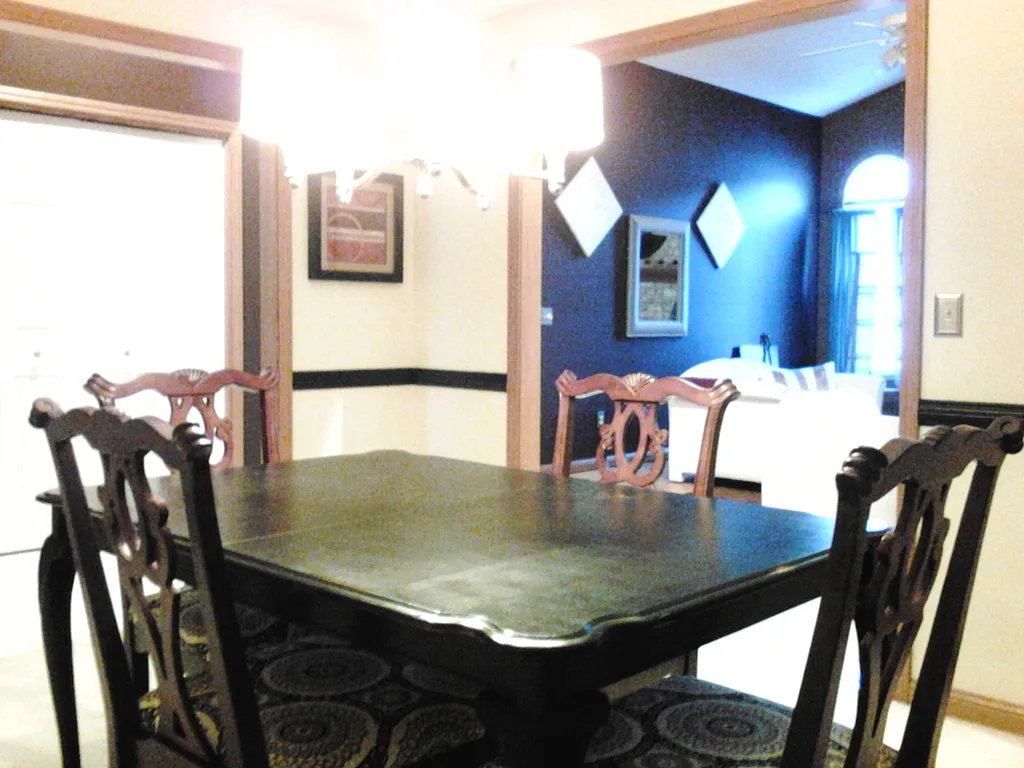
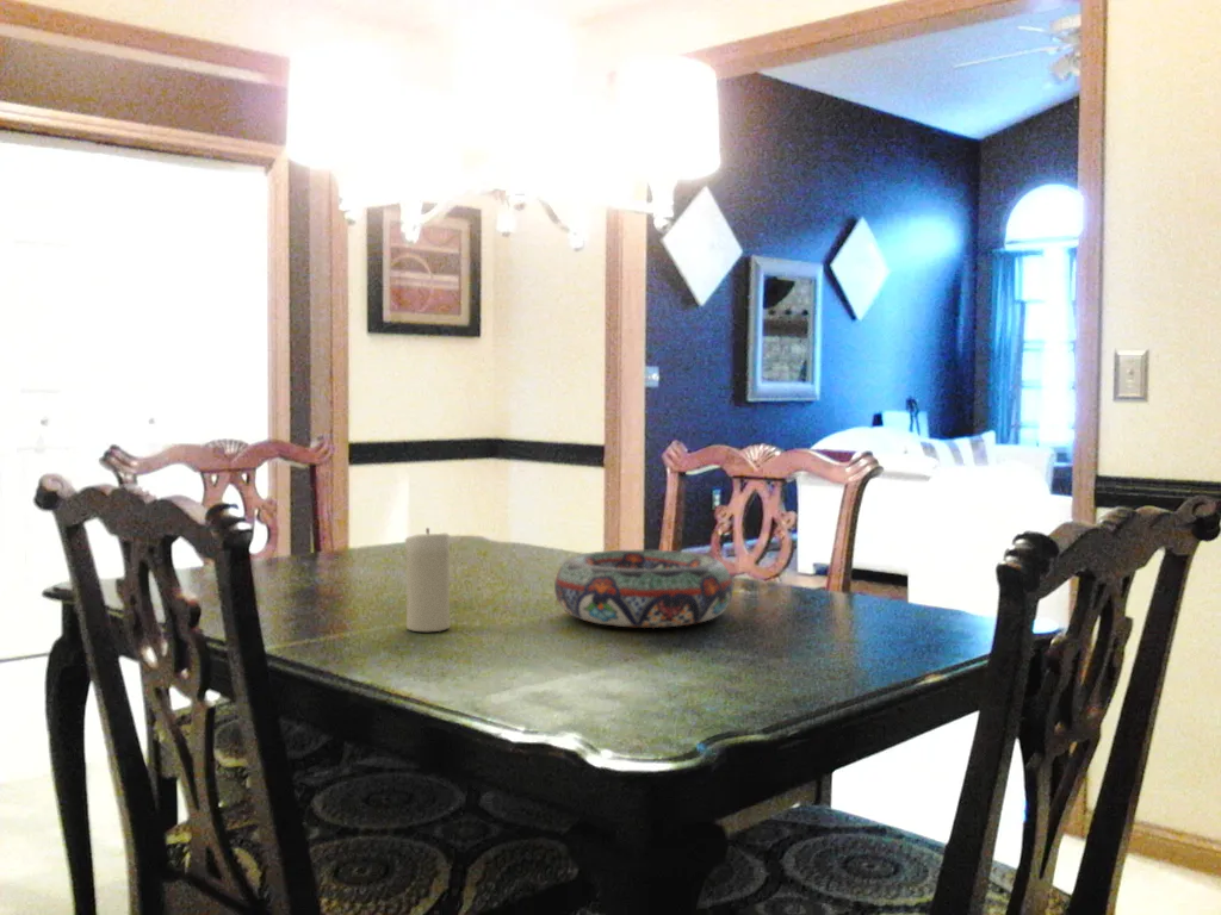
+ decorative bowl [553,549,735,629]
+ candle [404,527,451,633]
